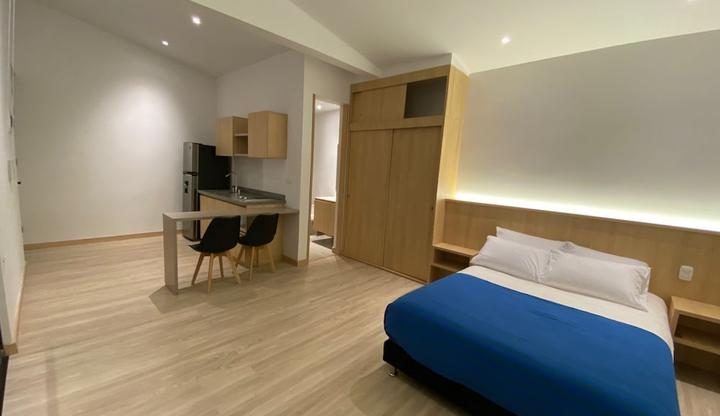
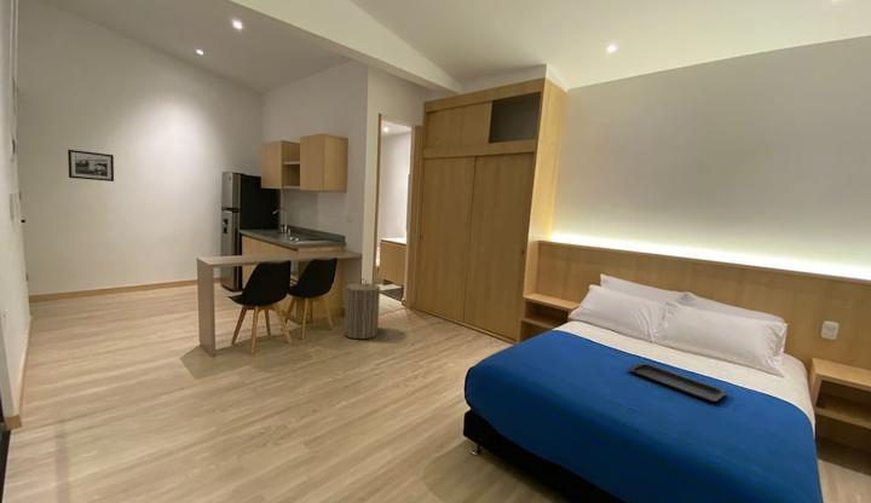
+ serving tray [627,362,728,403]
+ laundry hamper [344,278,381,340]
+ picture frame [67,149,115,183]
